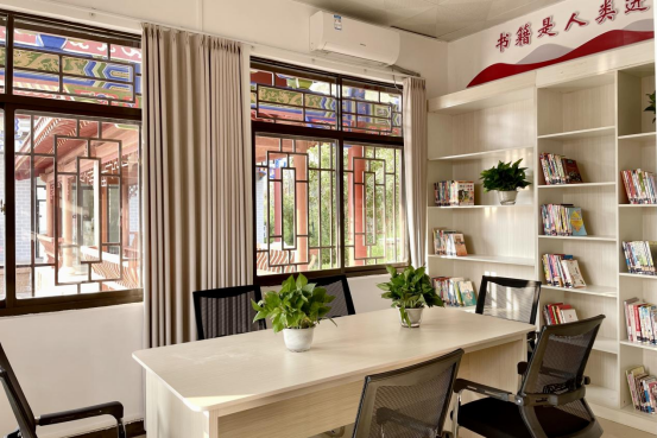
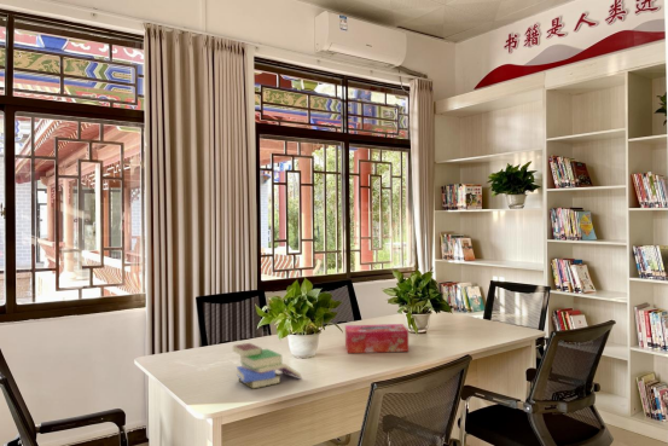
+ tissue box [344,323,409,354]
+ book [232,342,303,390]
